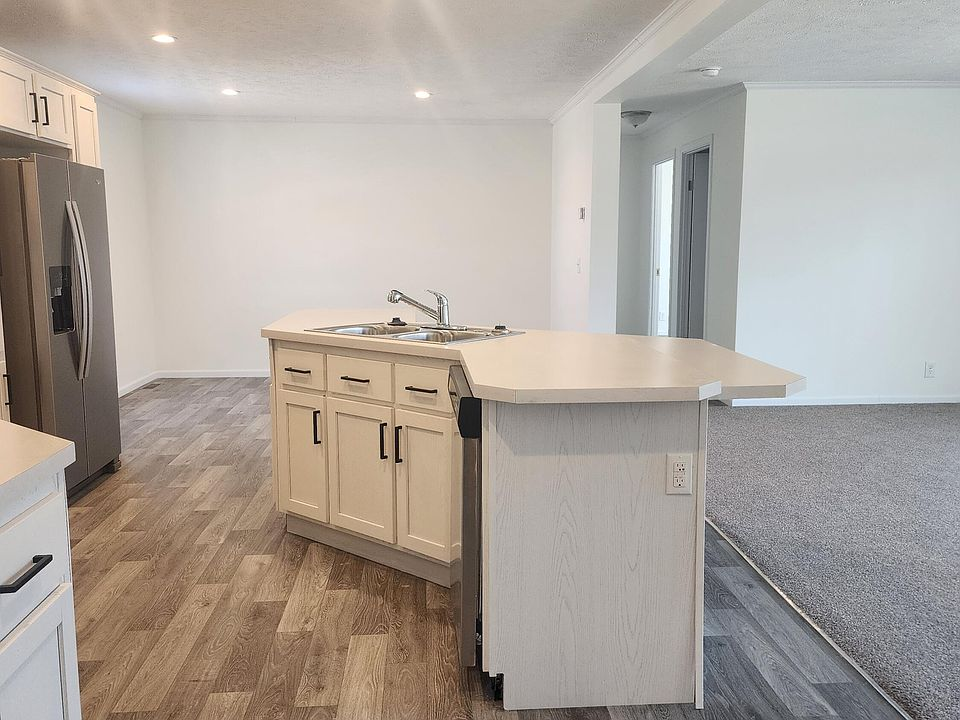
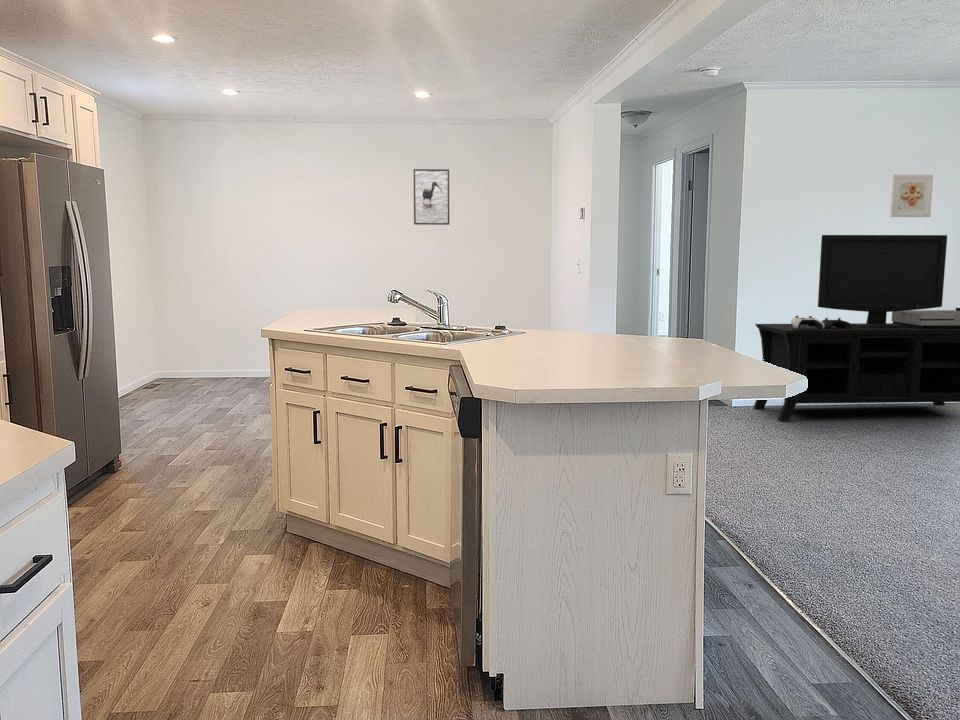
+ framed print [888,173,934,218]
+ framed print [413,168,450,226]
+ media console [752,234,960,421]
